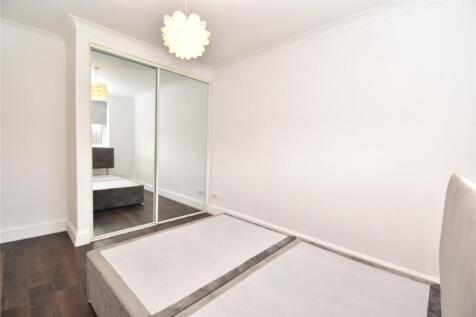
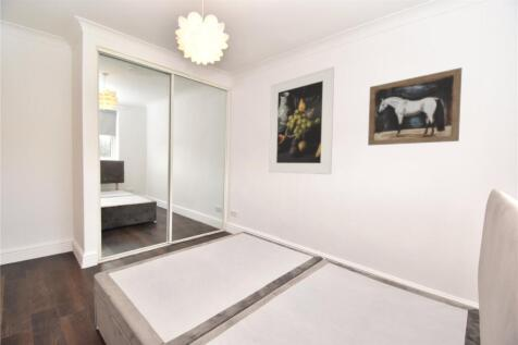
+ wall art [367,66,462,147]
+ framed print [268,65,335,175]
